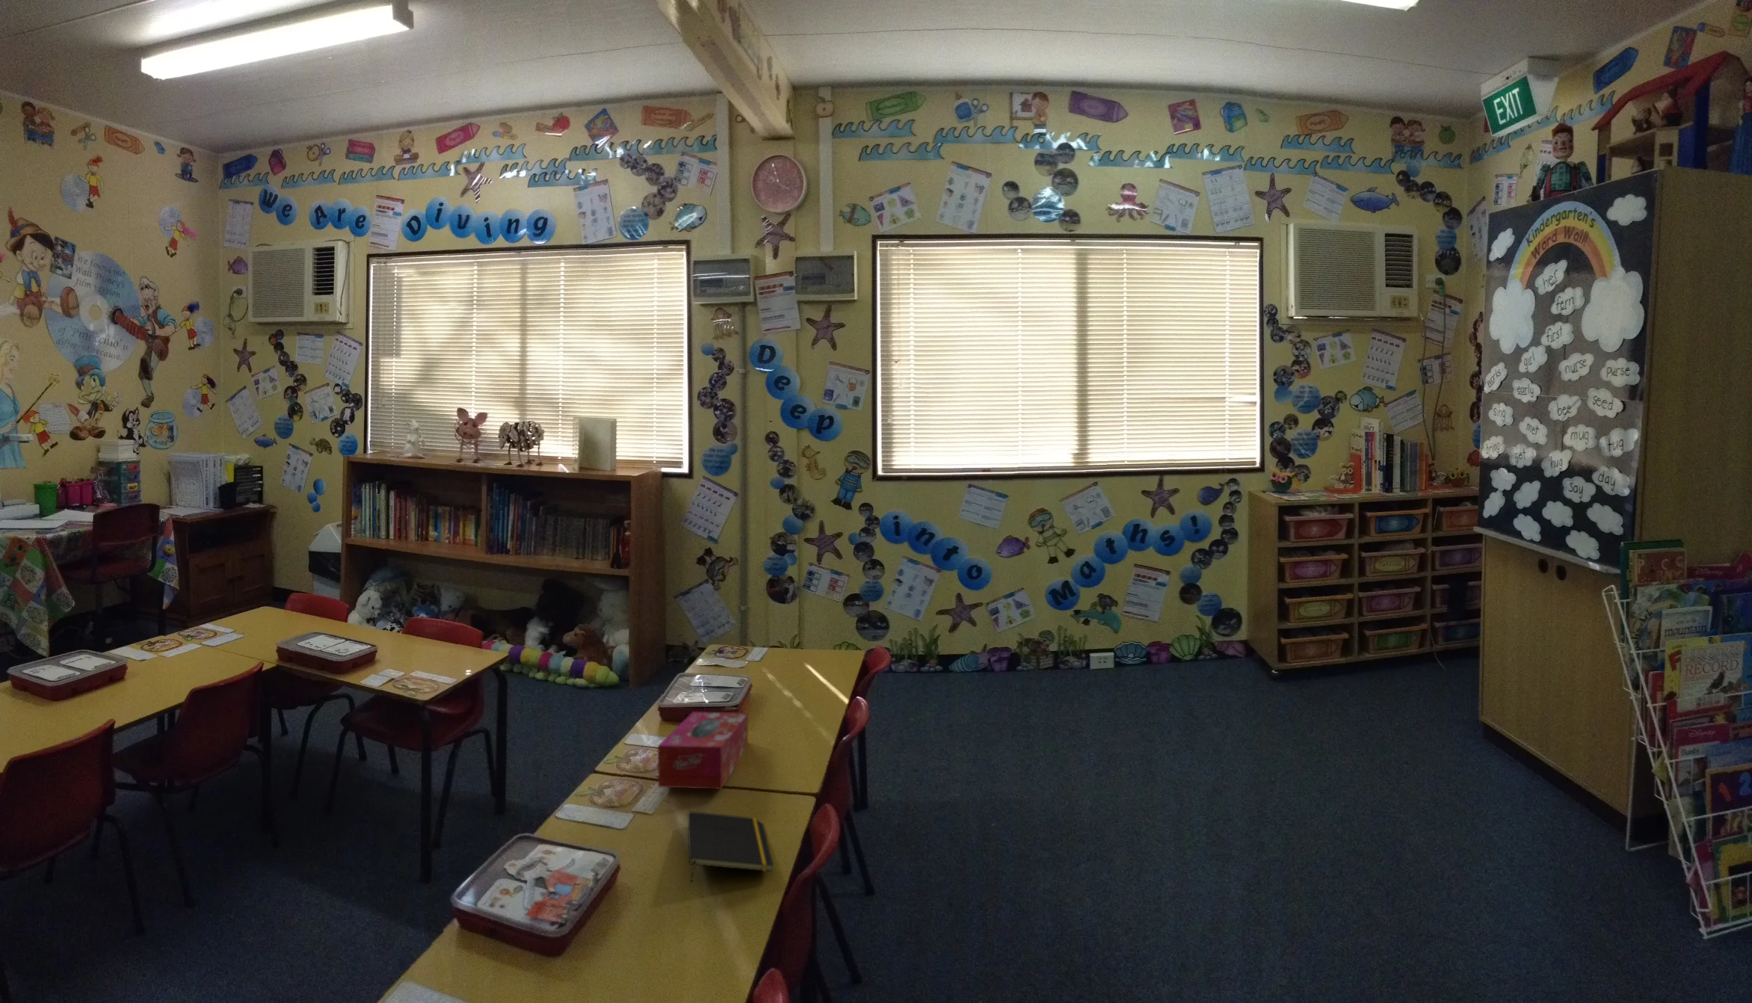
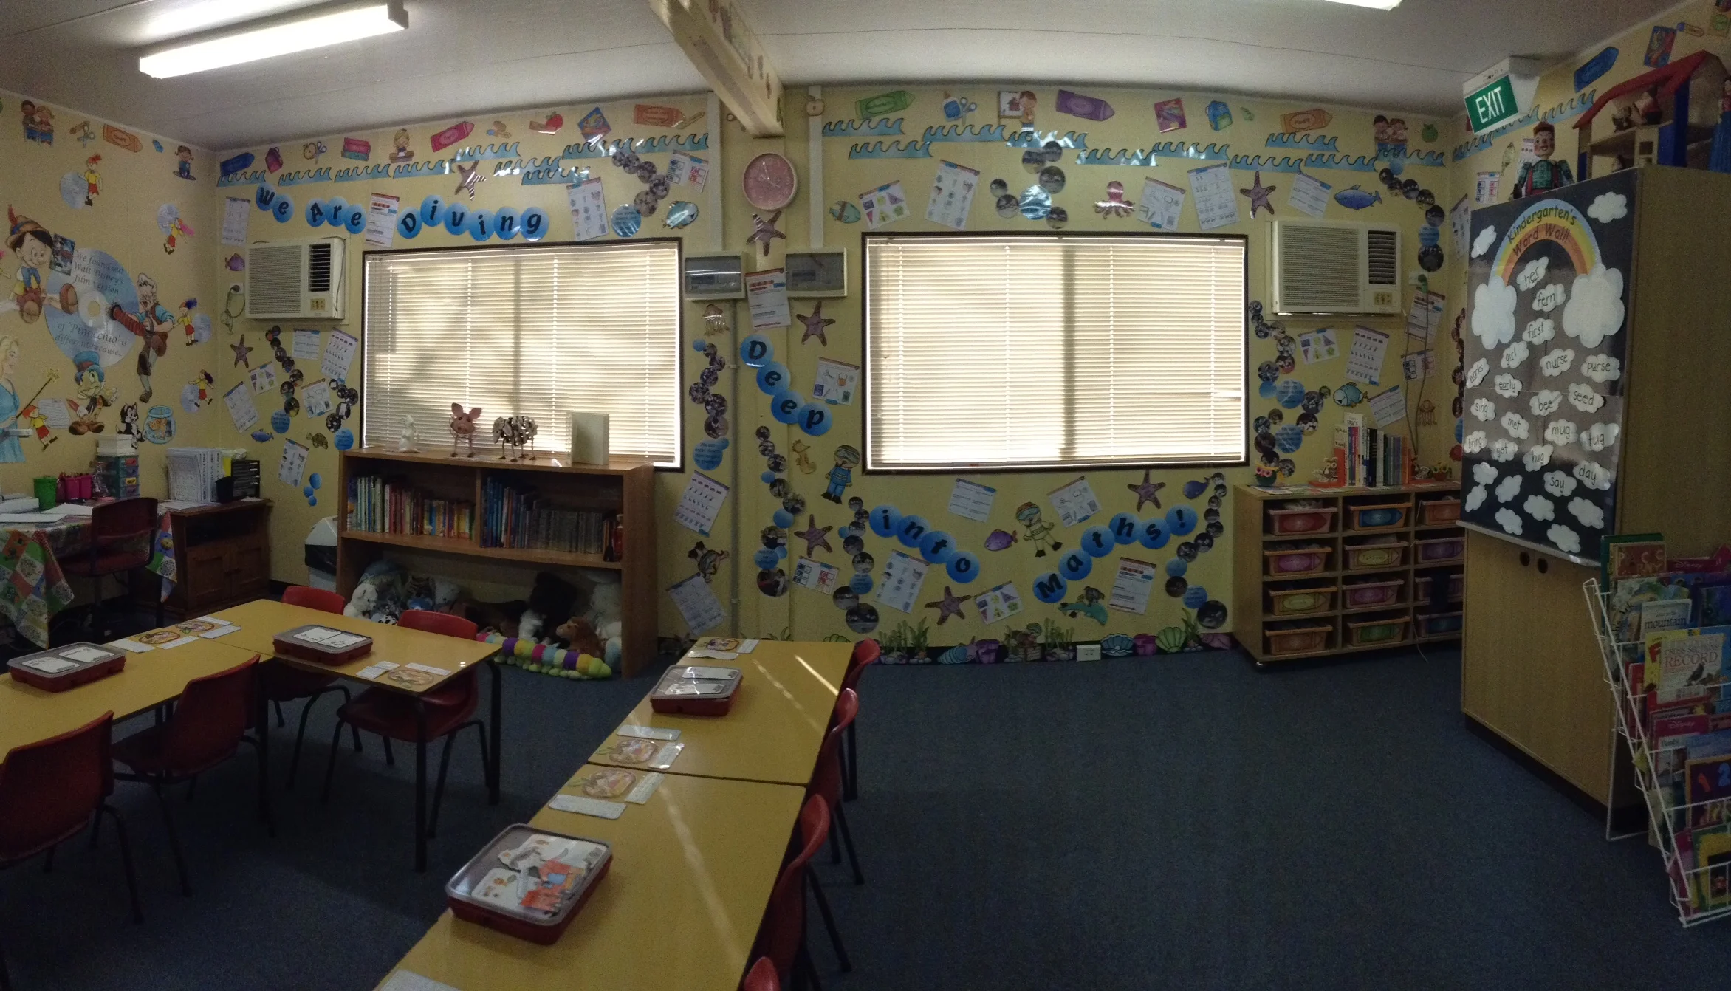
- tissue box [657,711,748,790]
- notepad [687,811,775,884]
